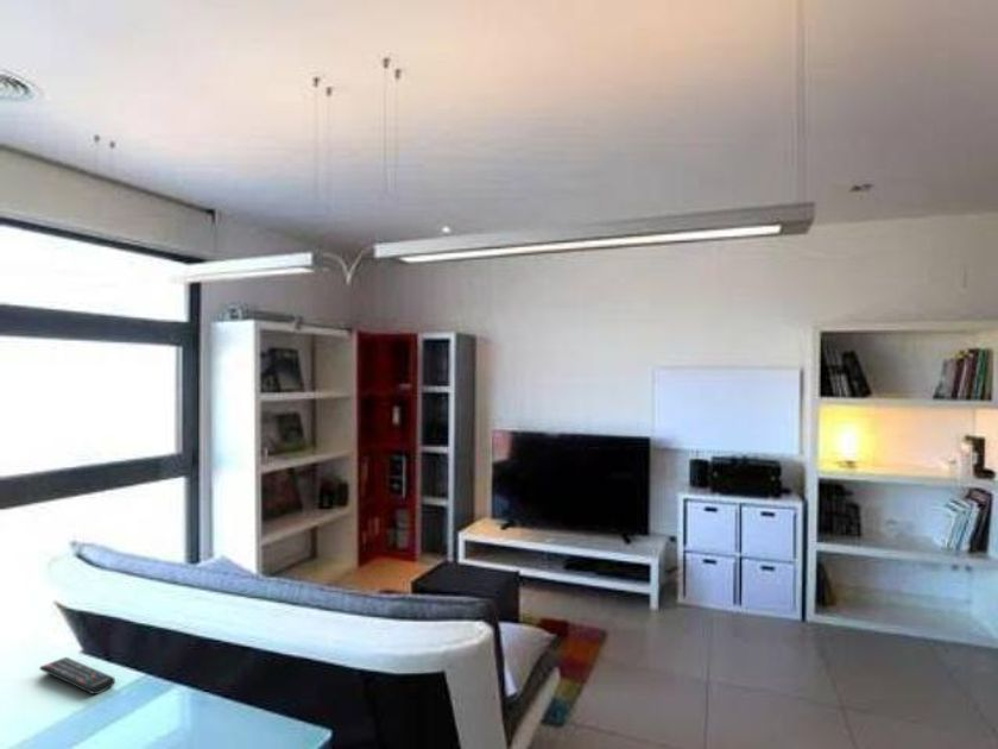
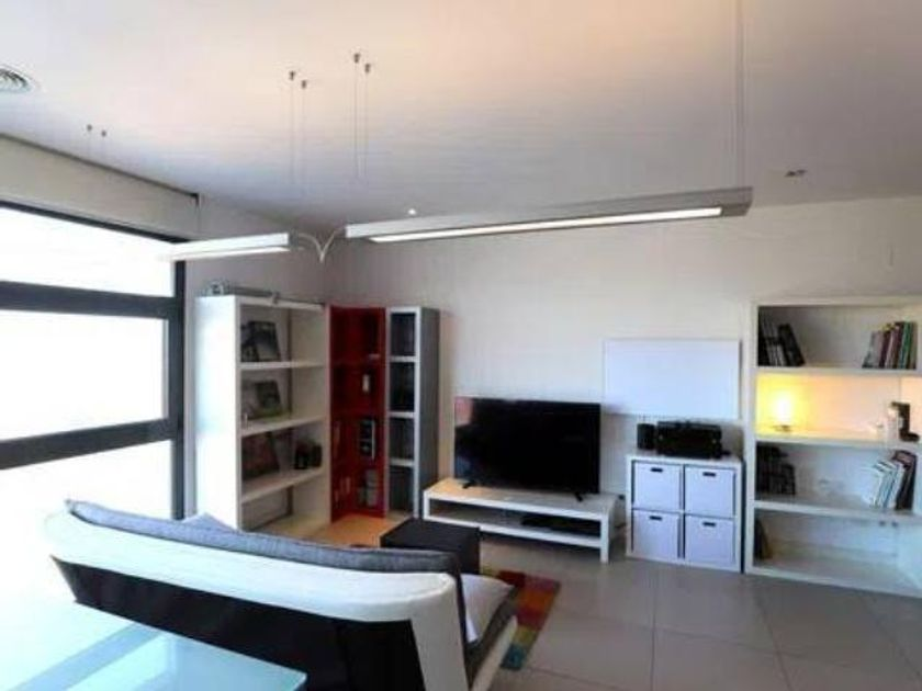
- remote control [38,656,116,696]
